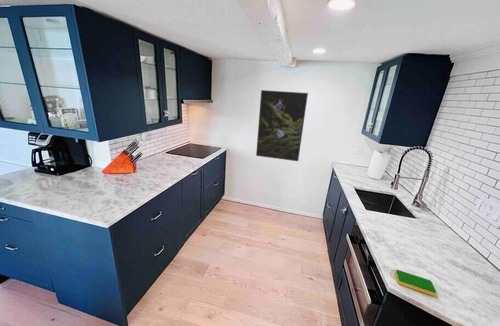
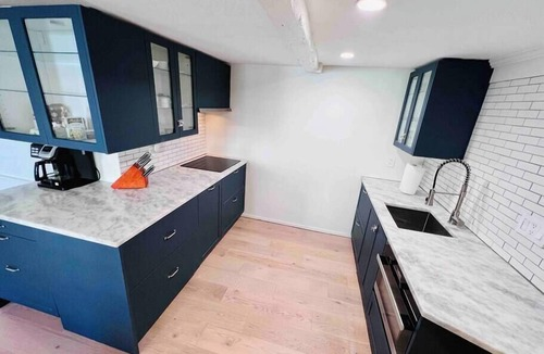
- dish sponge [394,269,437,297]
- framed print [255,89,309,162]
